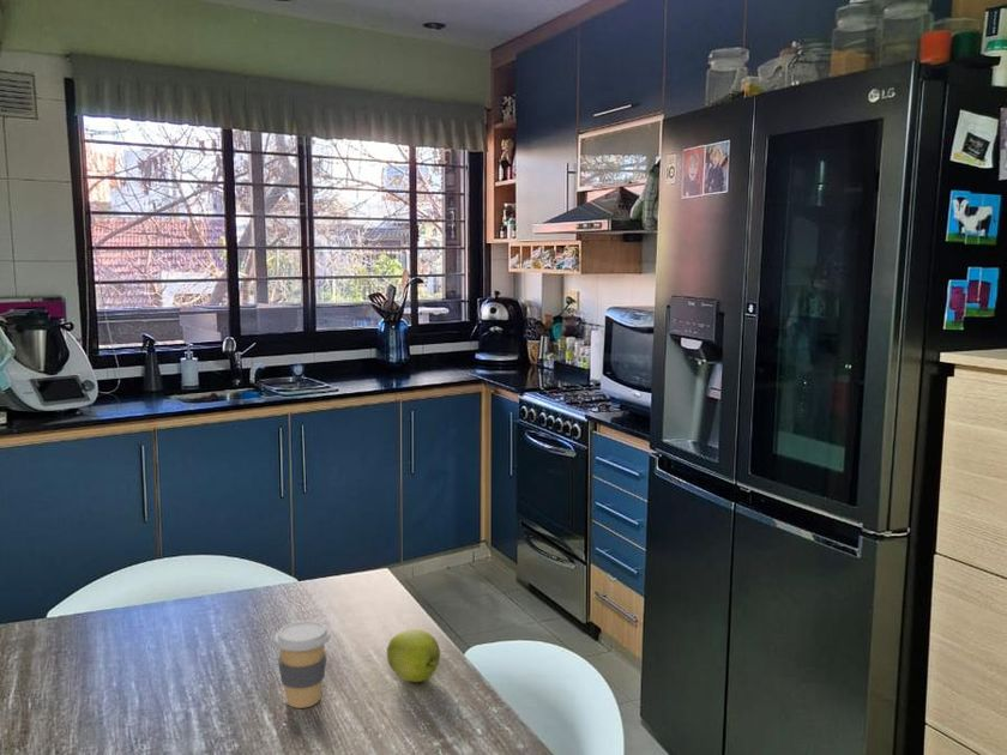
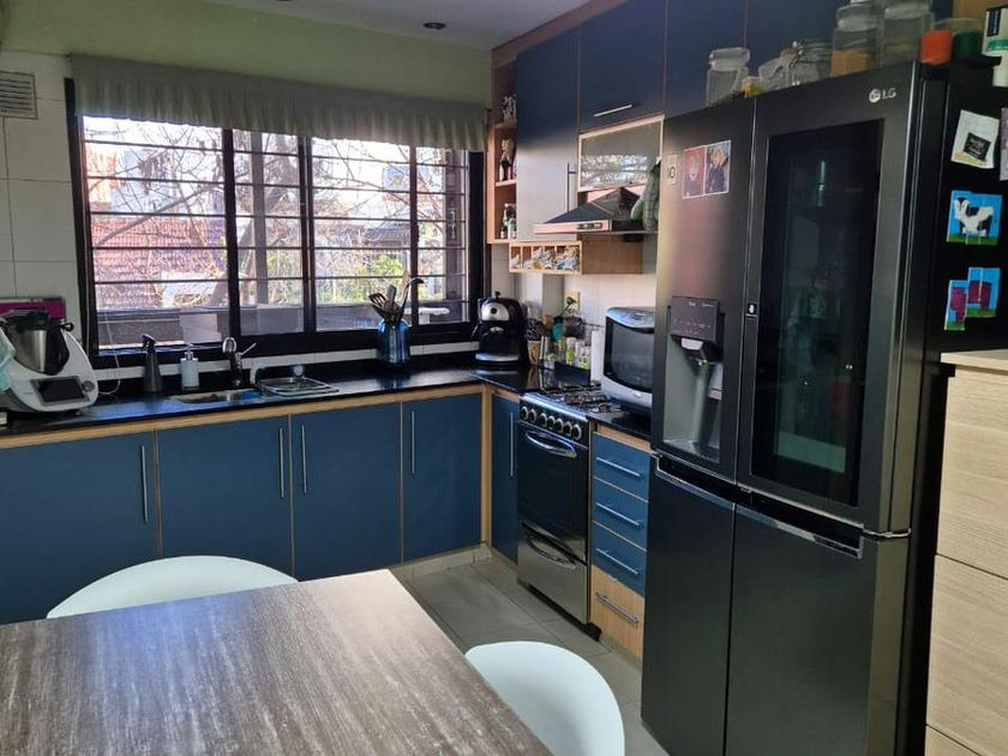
- coffee cup [273,620,332,709]
- apple [386,628,441,683]
